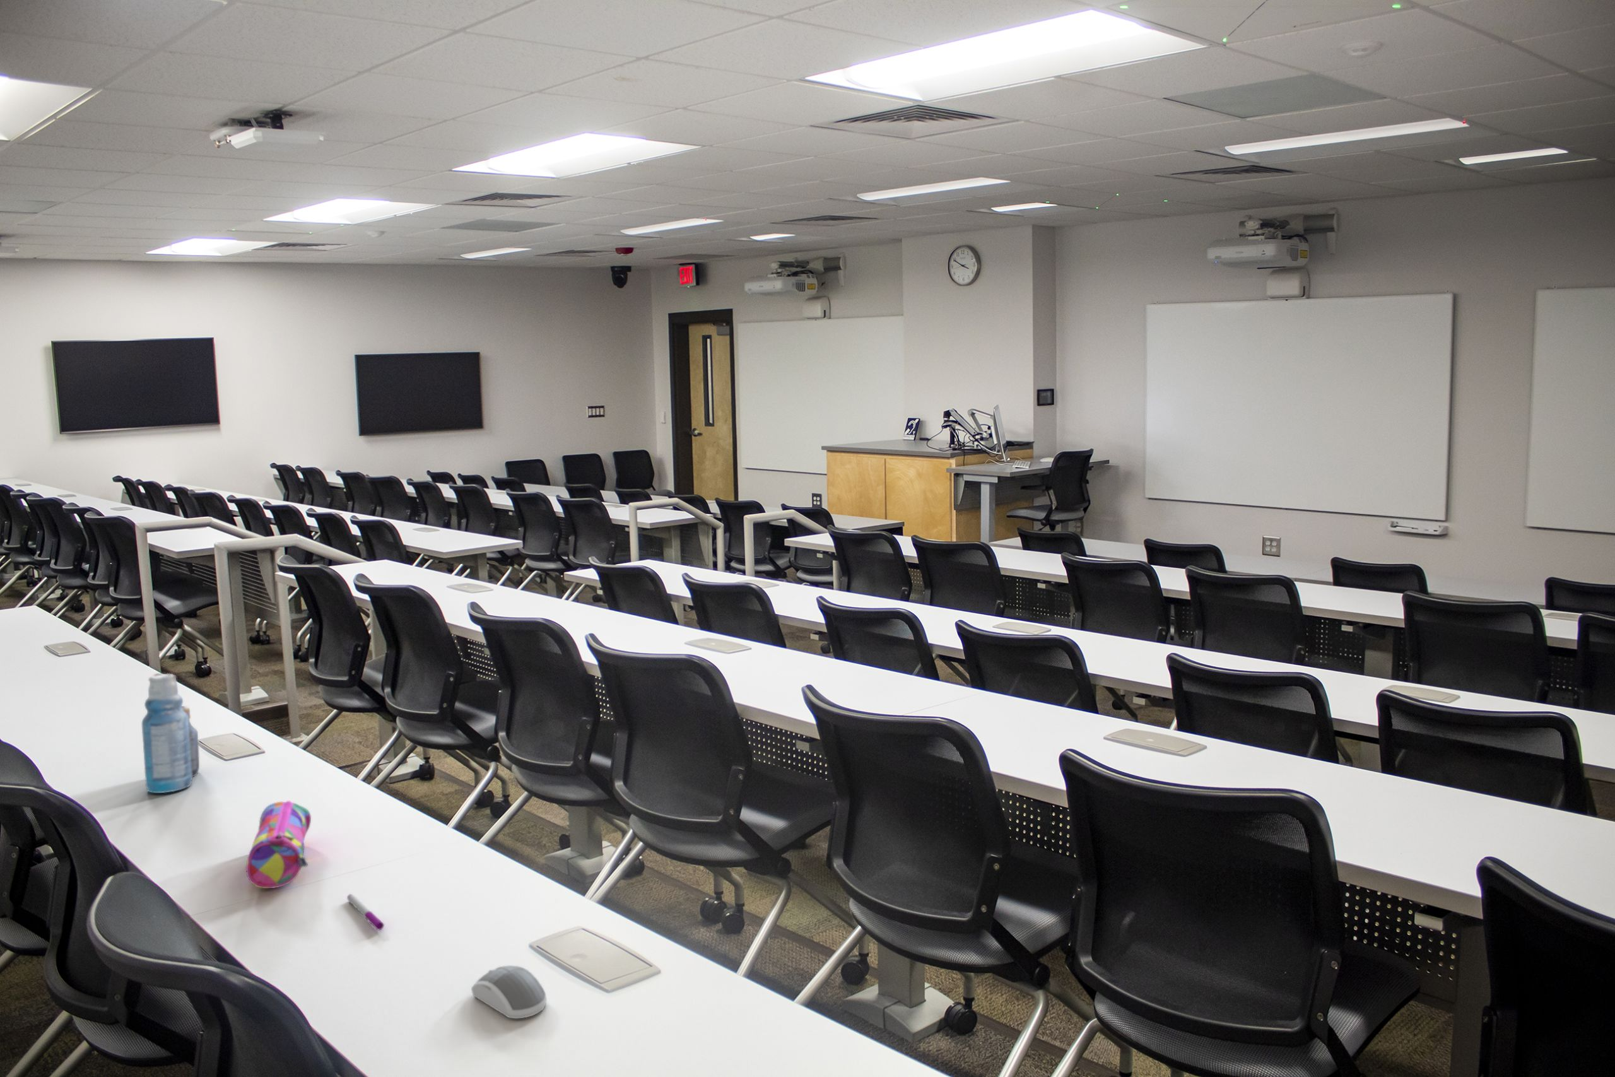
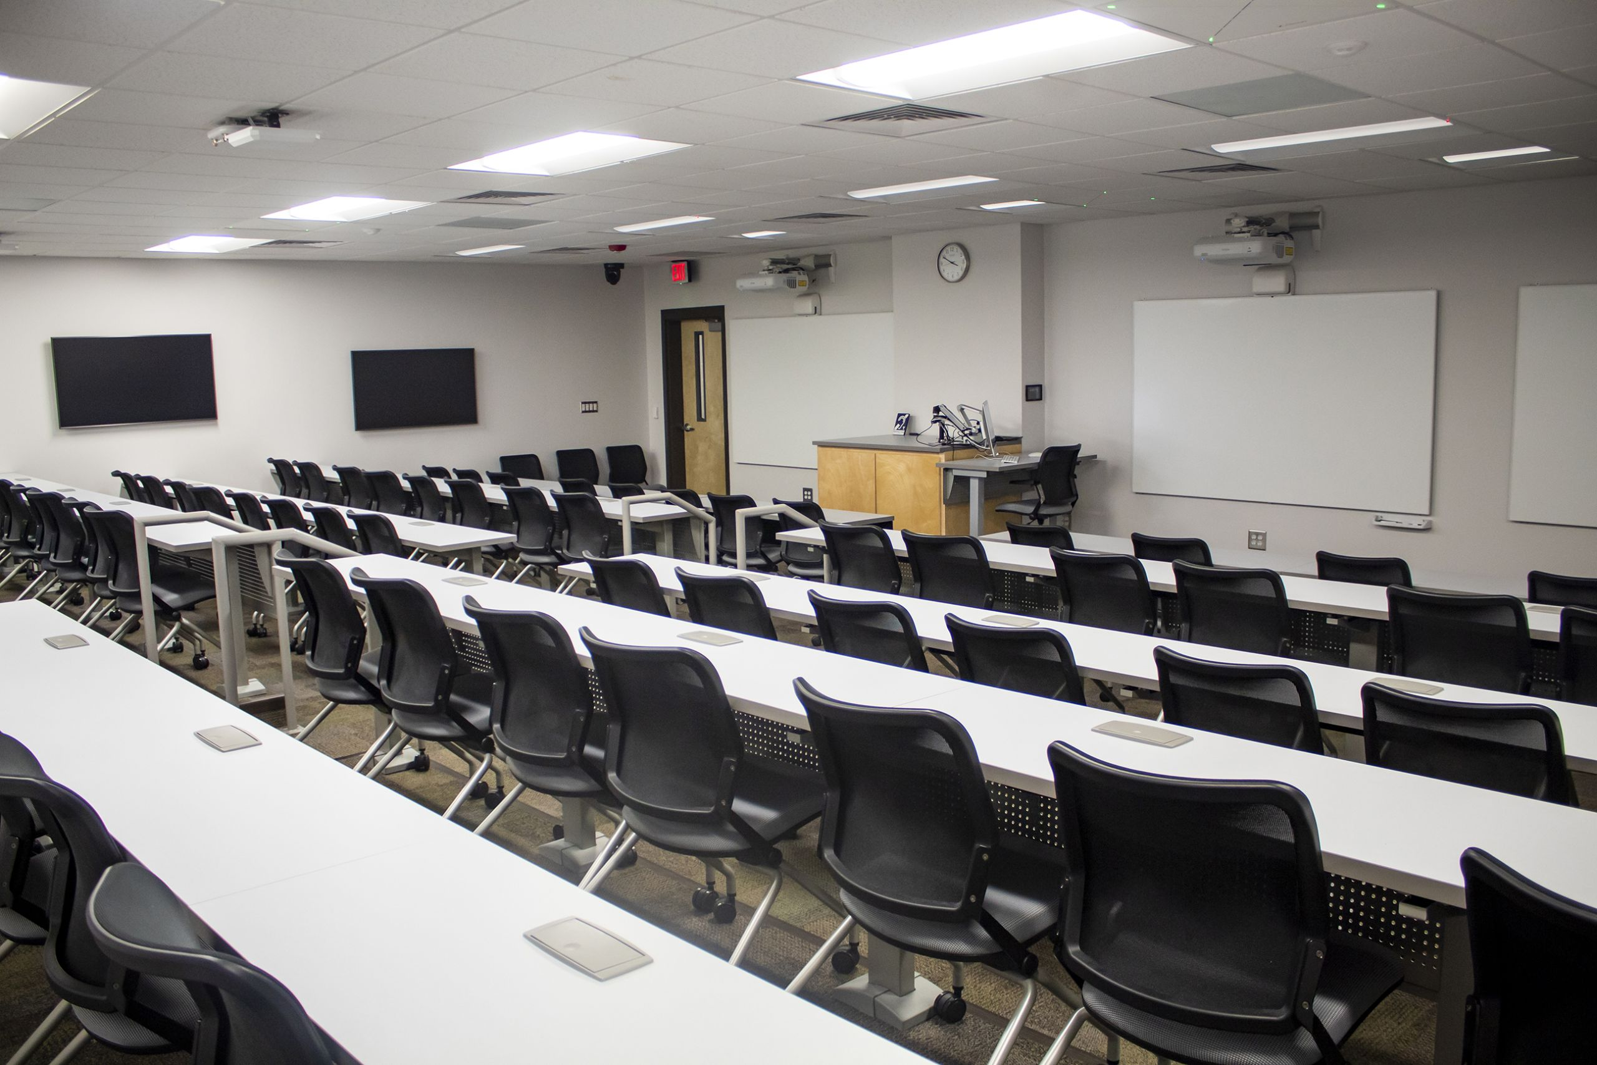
- pen [346,893,385,930]
- bottle [142,673,199,793]
- pencil case [245,801,311,889]
- computer mouse [471,965,548,1019]
